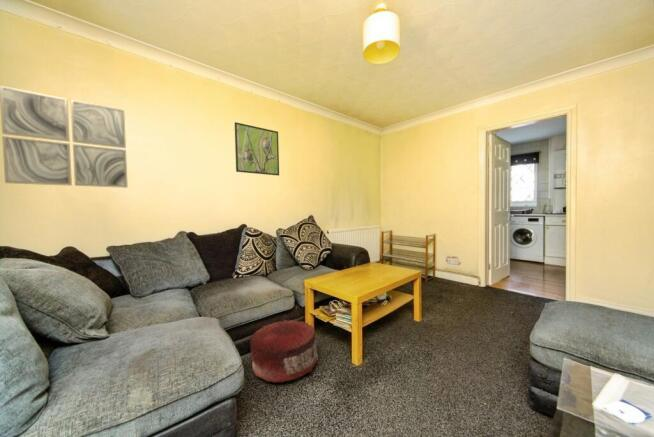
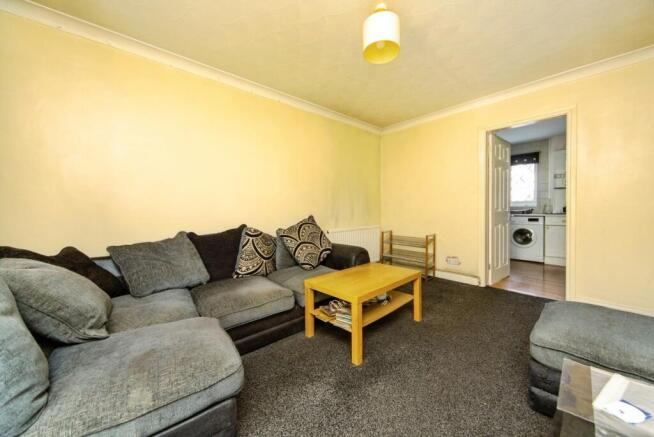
- wall art [0,85,129,189]
- pouf [249,318,319,384]
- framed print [234,121,280,177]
